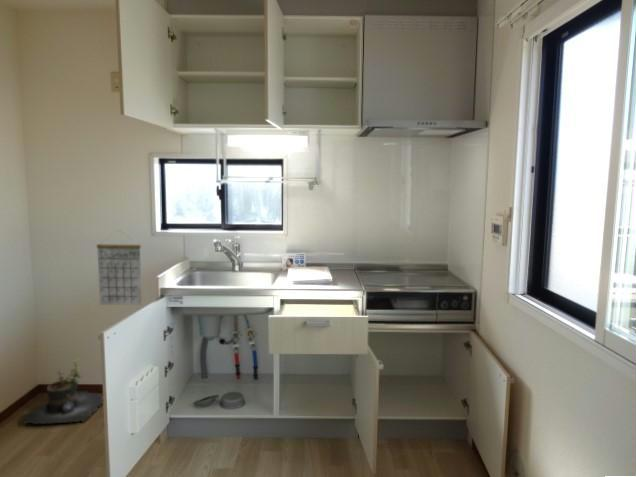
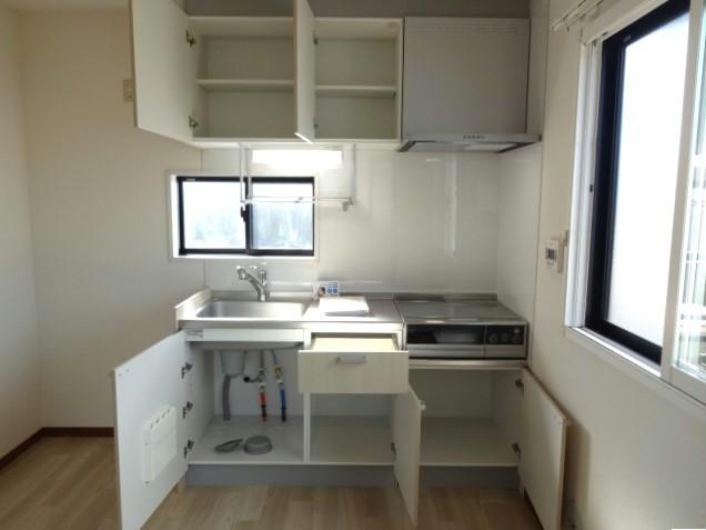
- calendar [96,229,143,306]
- potted plant [22,357,103,426]
